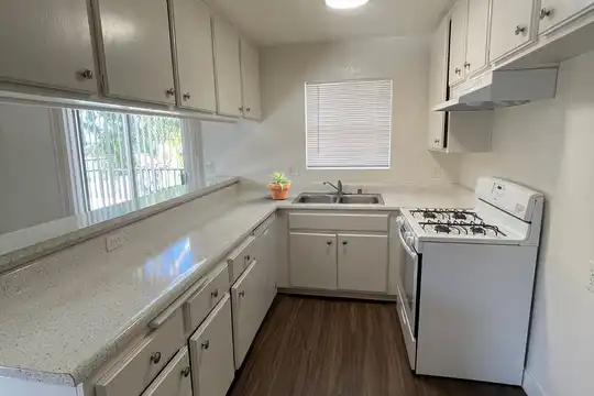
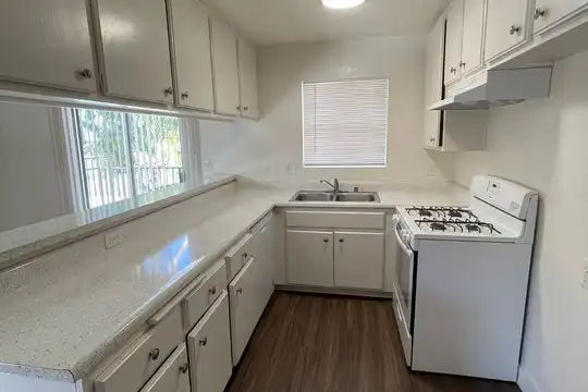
- potted plant [264,170,295,200]
